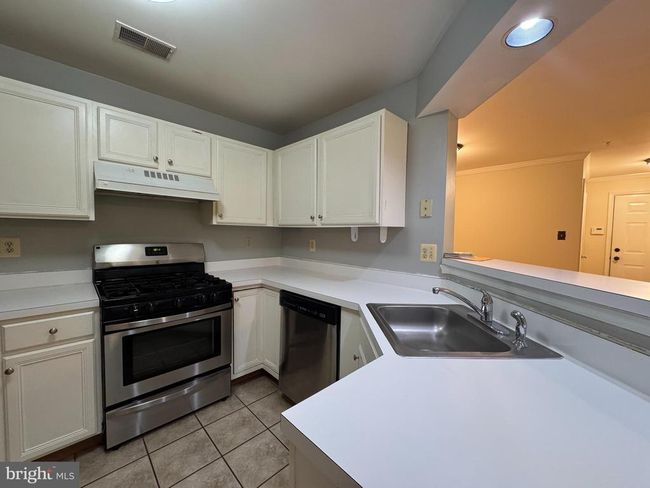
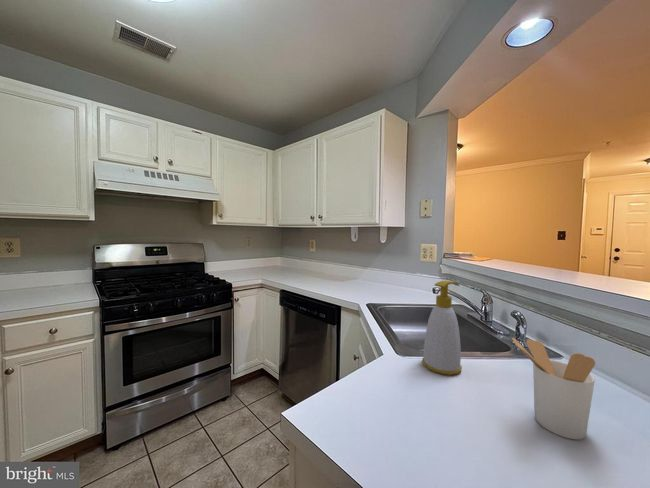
+ utensil holder [511,337,596,441]
+ soap bottle [421,280,463,376]
